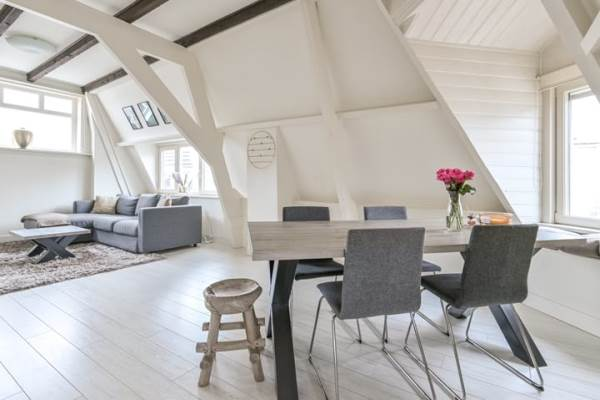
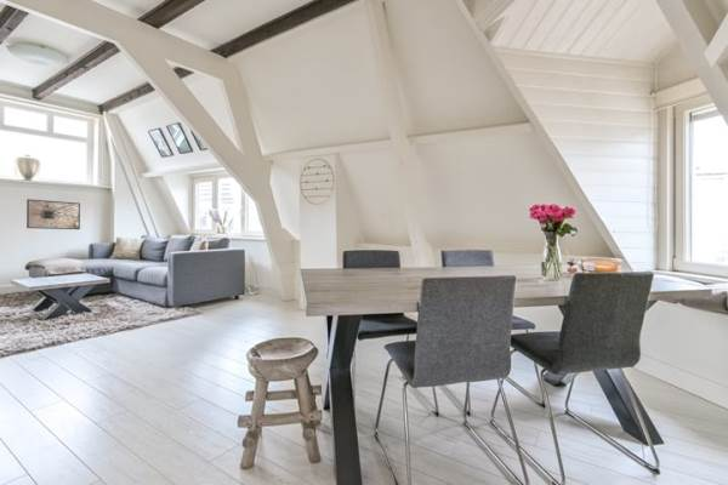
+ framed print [25,198,81,230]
